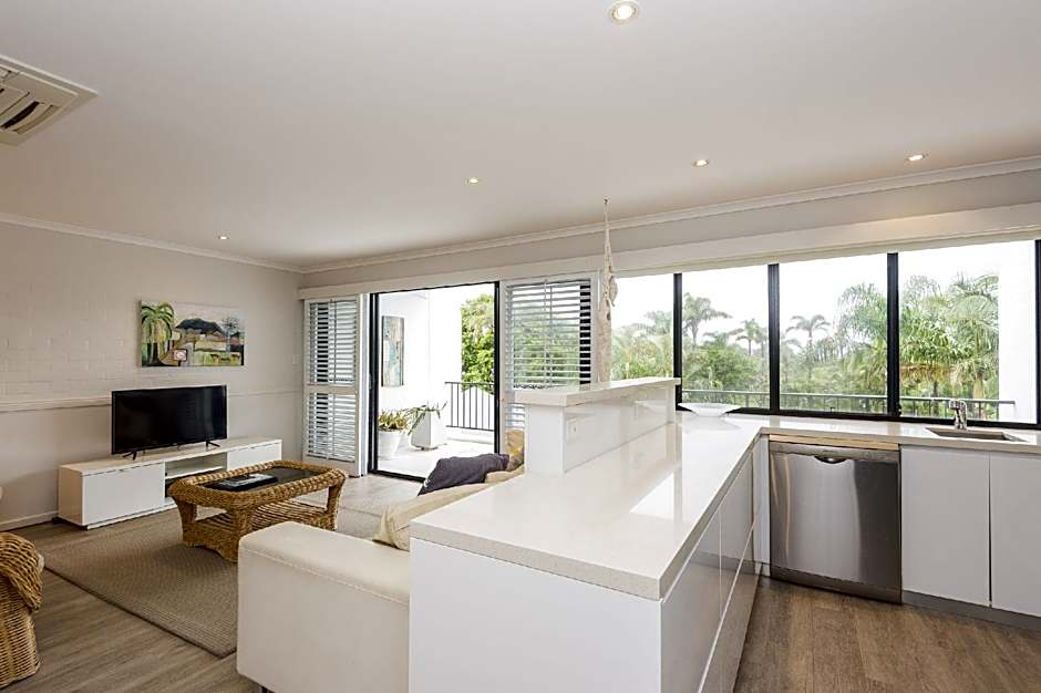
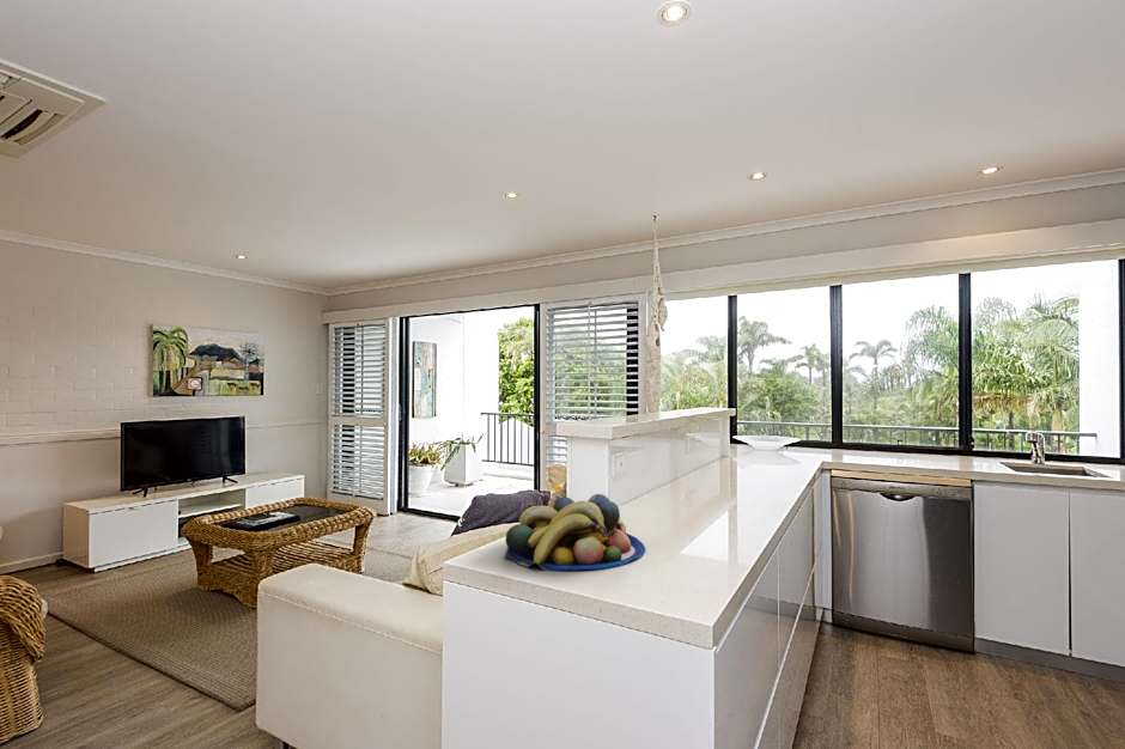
+ fruit bowl [504,493,646,572]
